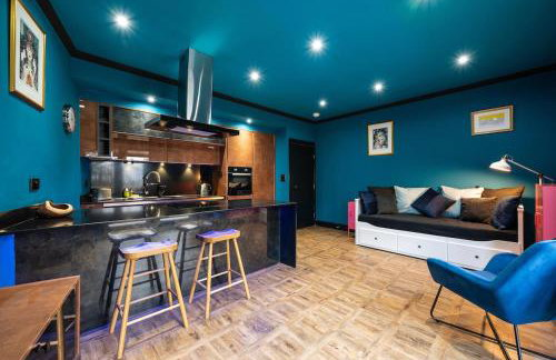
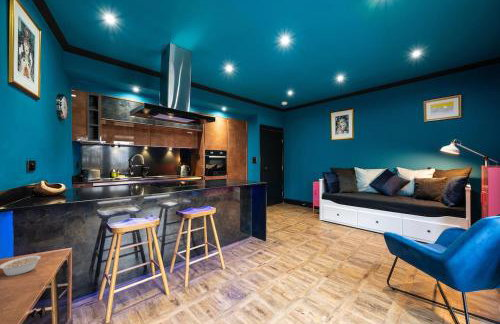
+ legume [0,255,43,277]
